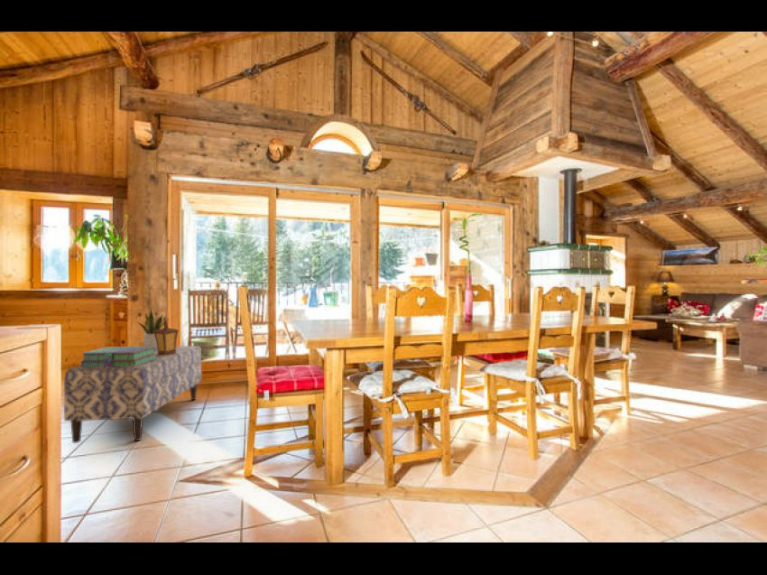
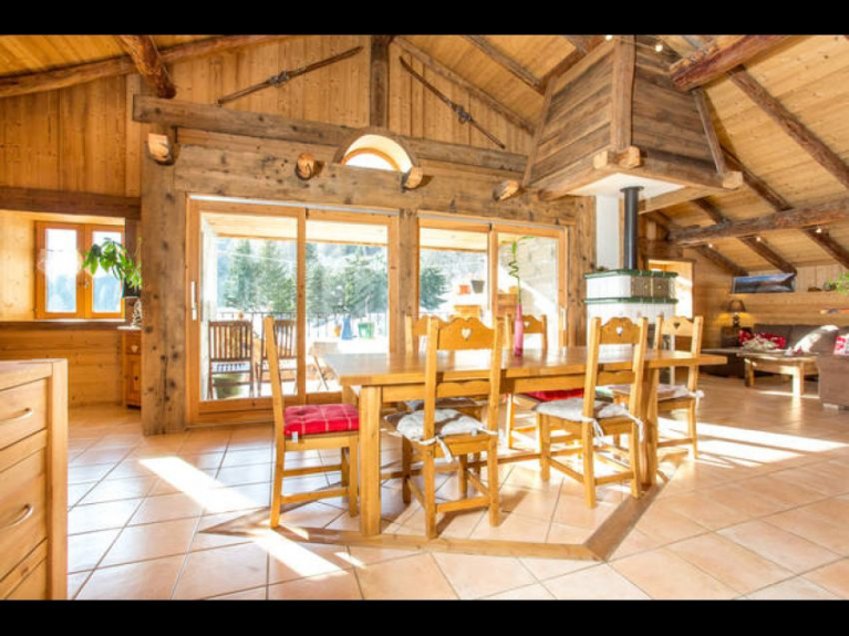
- stack of books [78,345,157,367]
- lantern [153,316,180,356]
- bench [63,345,202,444]
- potted plant [136,309,171,349]
